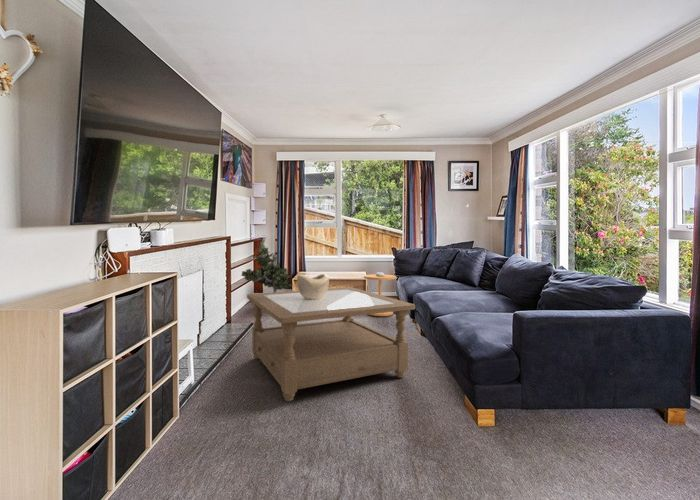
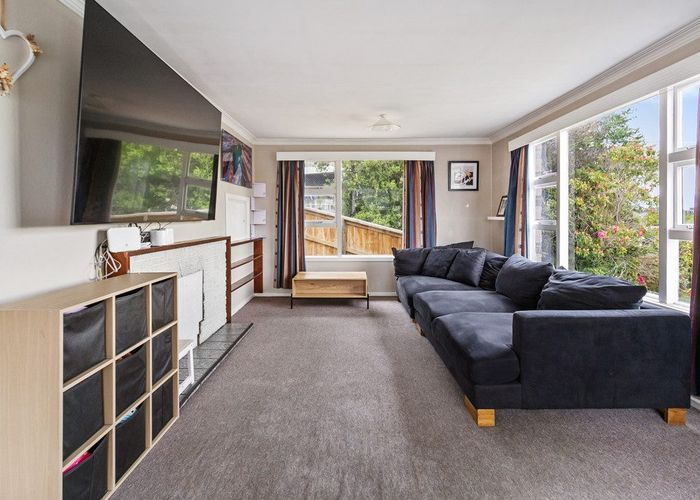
- decorative bowl [296,273,330,300]
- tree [240,237,294,292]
- coffee table [246,286,416,402]
- side table [363,271,397,317]
